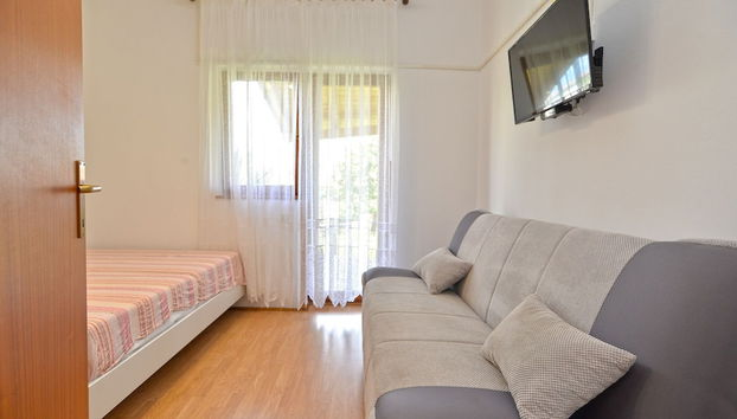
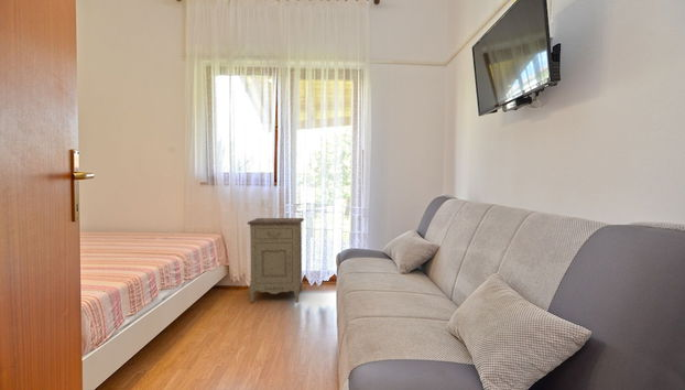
+ nightstand [247,217,305,303]
